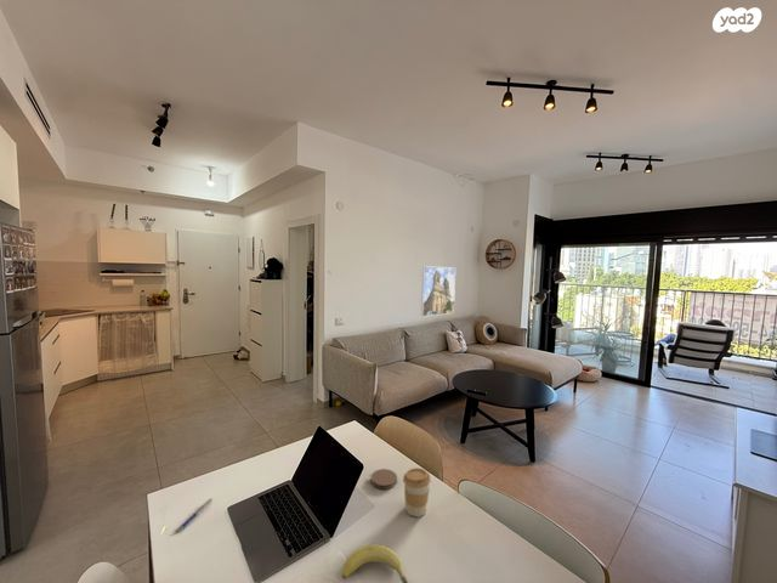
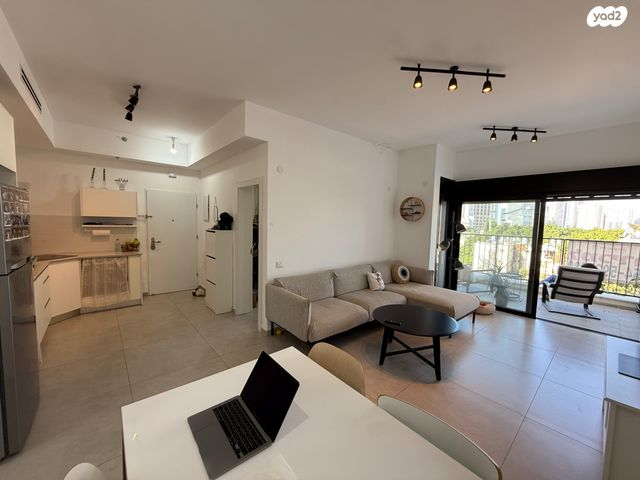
- fruit [341,543,409,583]
- coffee cup [402,466,432,517]
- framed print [420,265,456,318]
- coaster [370,468,398,489]
- pen [176,498,214,533]
